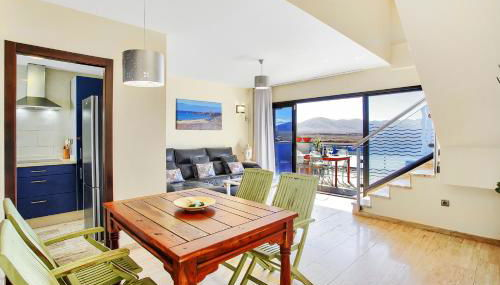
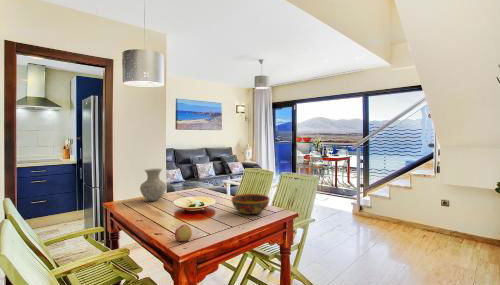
+ vase [139,168,167,202]
+ bowl [230,193,271,215]
+ apple [174,223,193,242]
